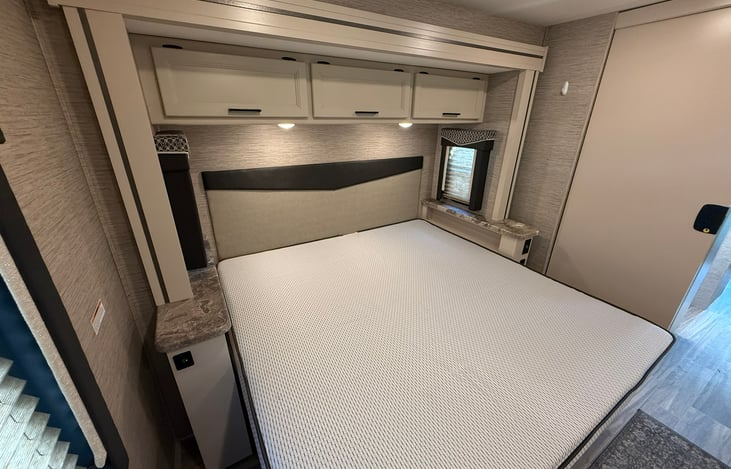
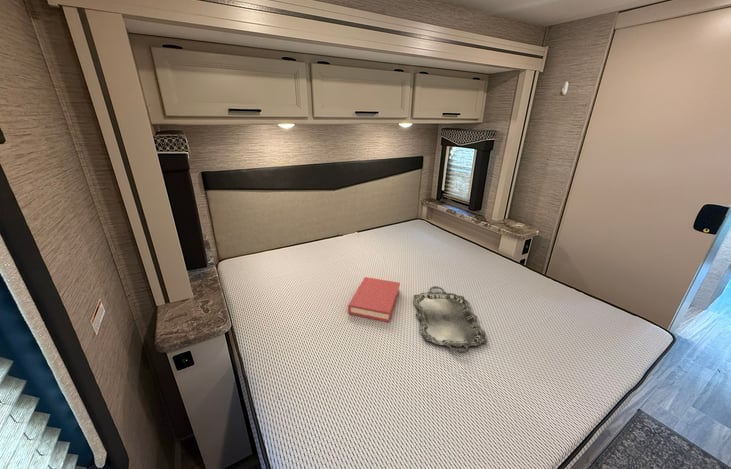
+ hardback book [347,276,401,323]
+ serving tray [413,285,488,354]
